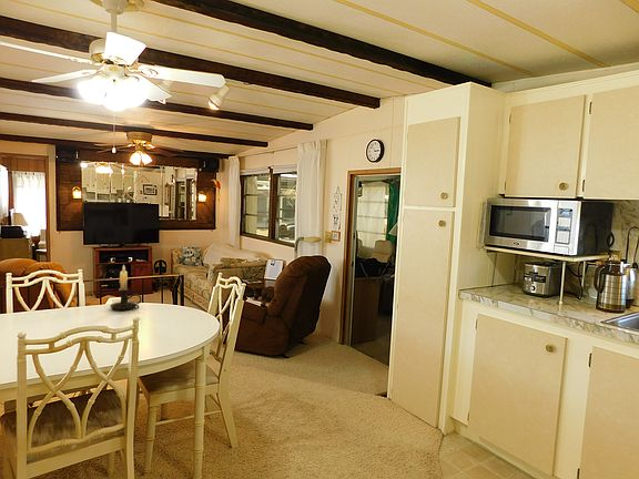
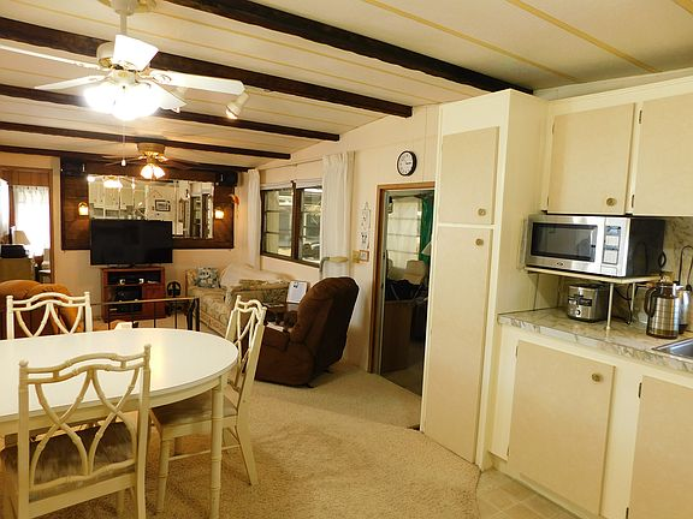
- candle holder [110,264,143,312]
